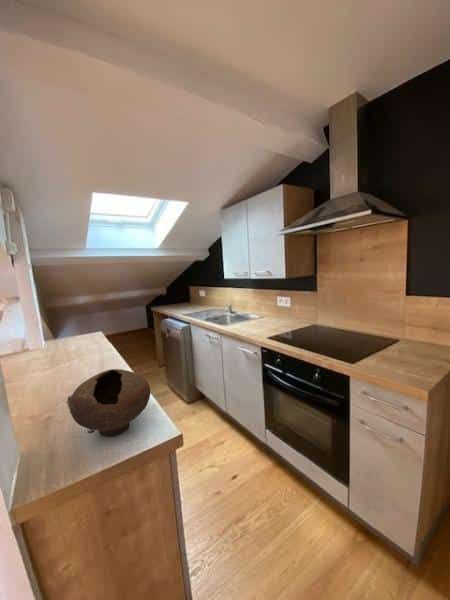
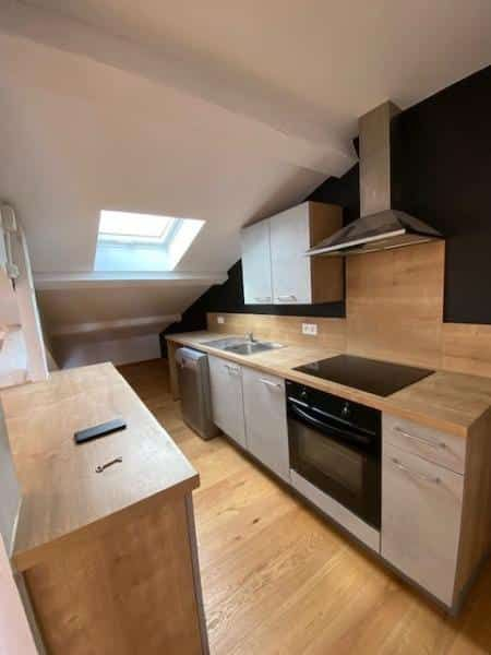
- bowl [69,368,151,437]
